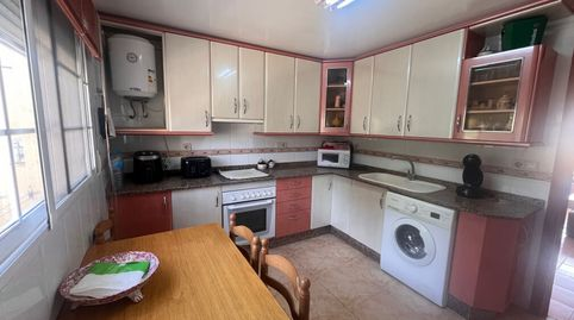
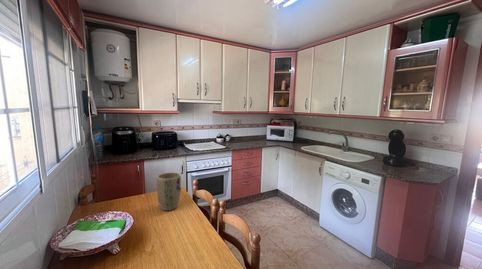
+ plant pot [156,171,182,212]
